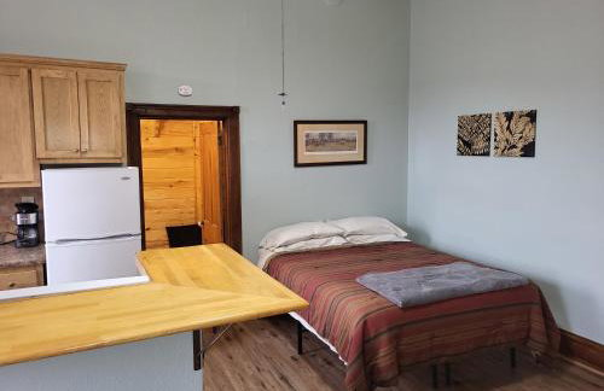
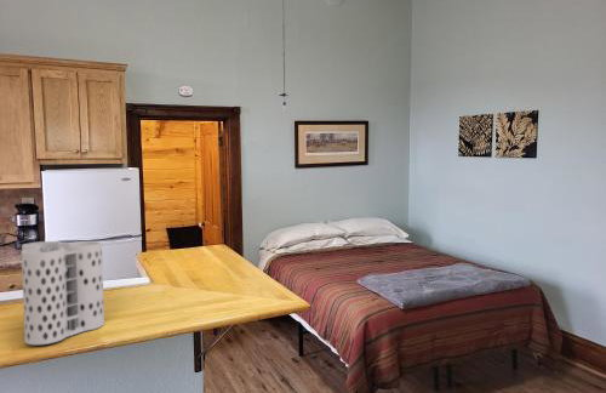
+ utensil holder [21,240,105,346]
